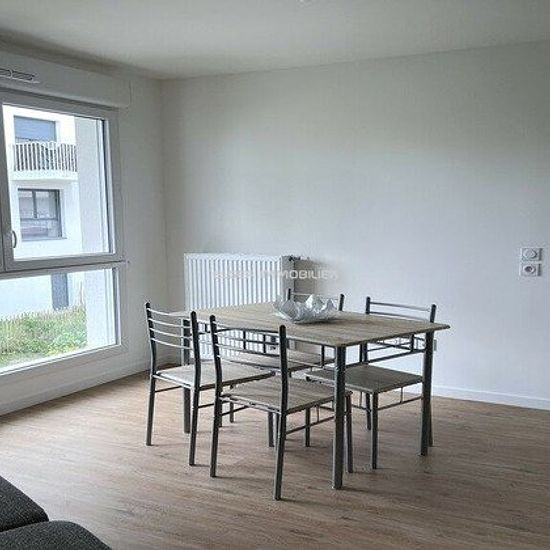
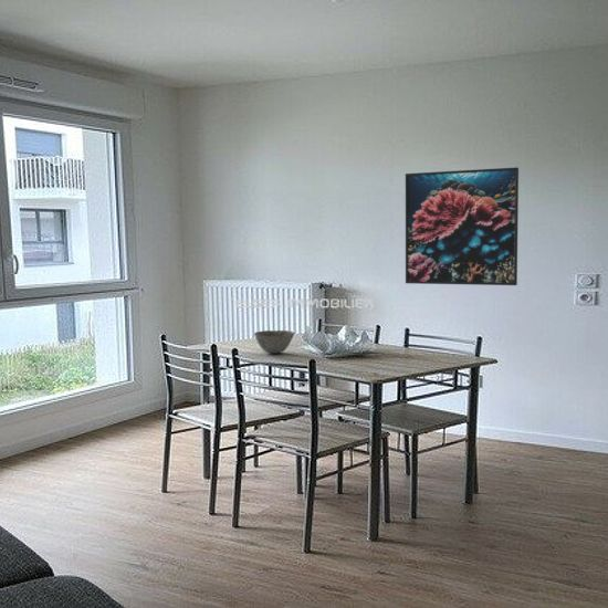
+ bowl [253,329,295,355]
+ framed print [405,166,520,286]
